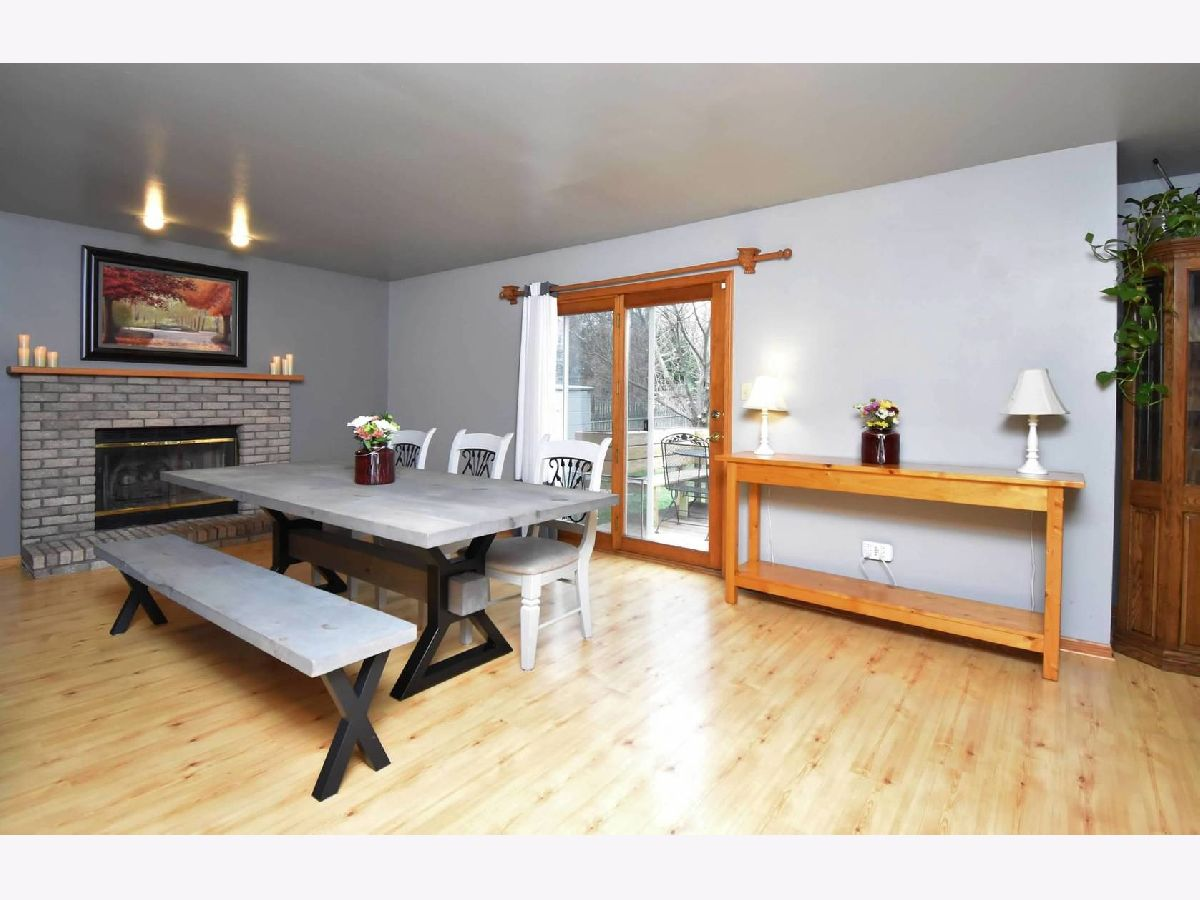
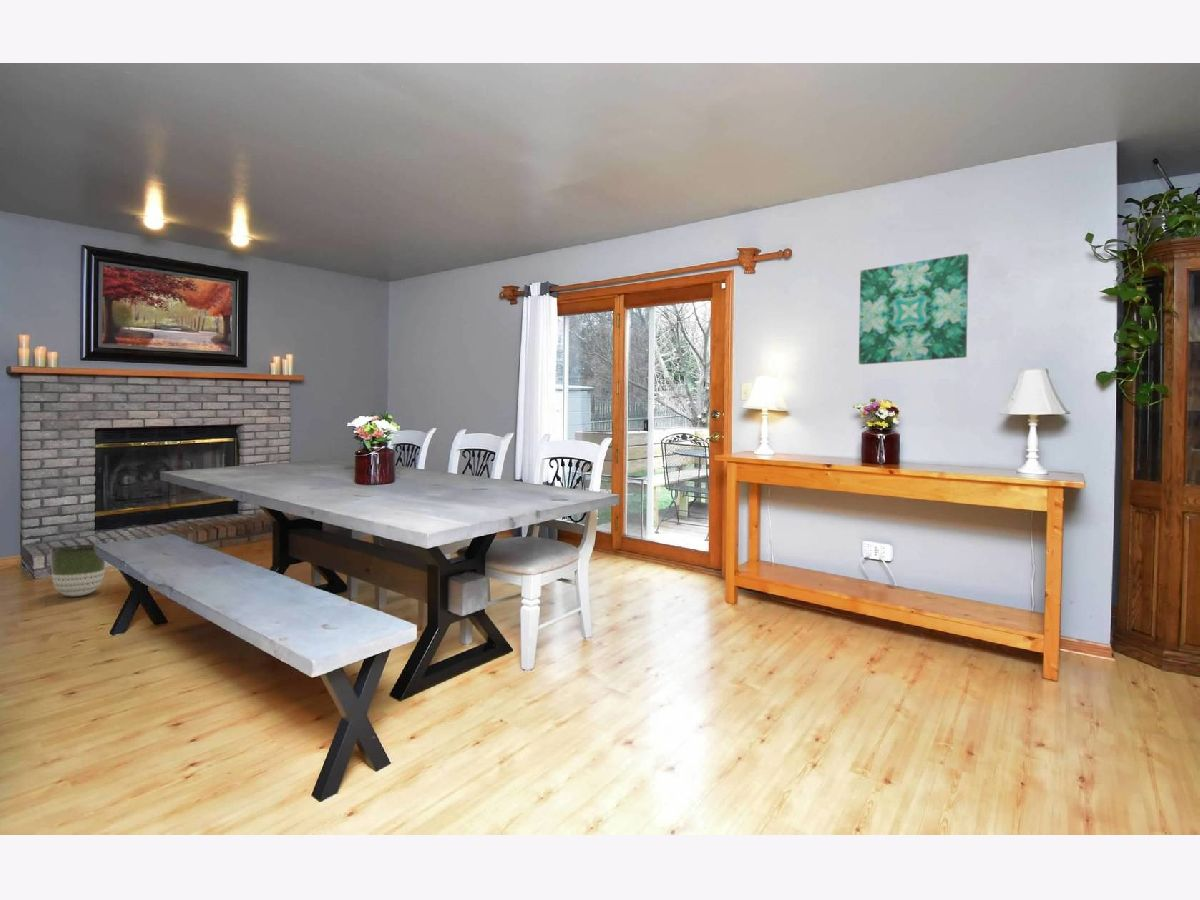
+ planter [49,543,106,597]
+ wall art [858,253,970,366]
